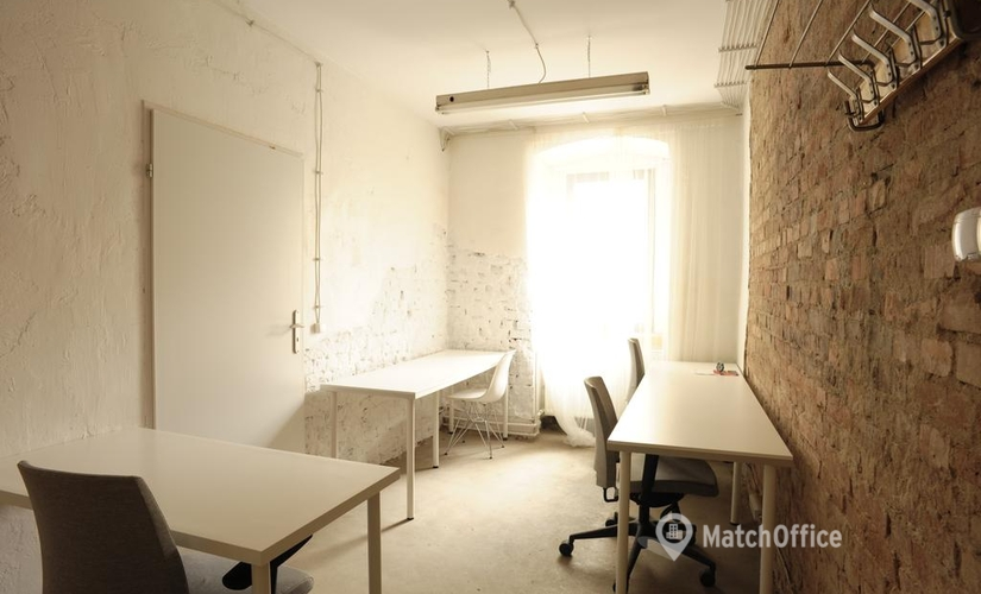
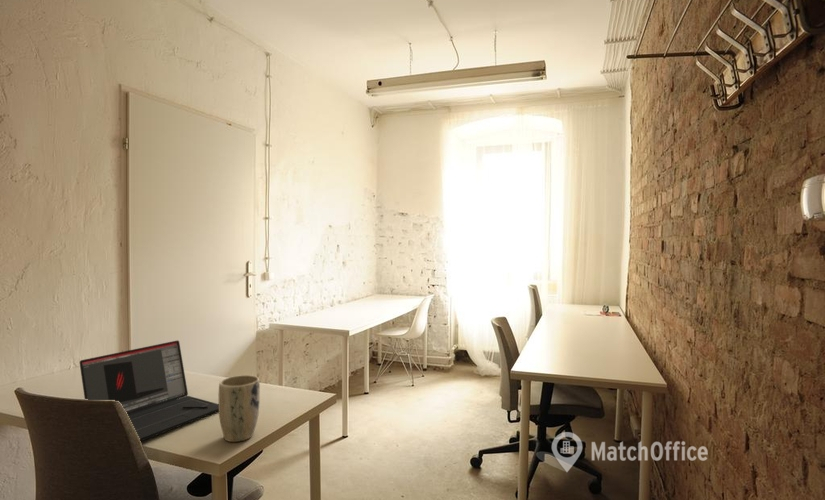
+ plant pot [218,374,261,443]
+ laptop [79,339,219,442]
